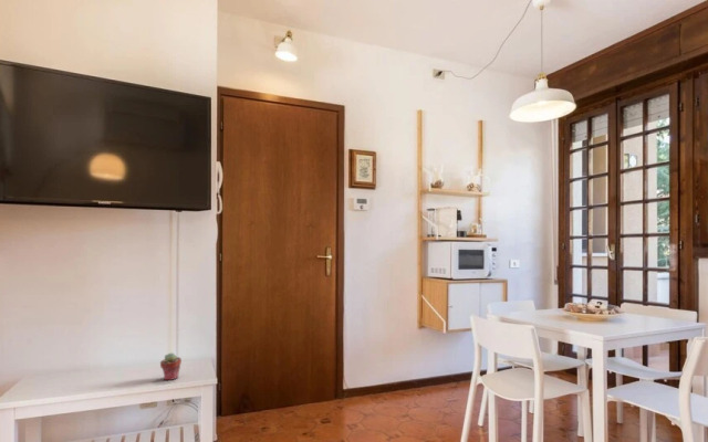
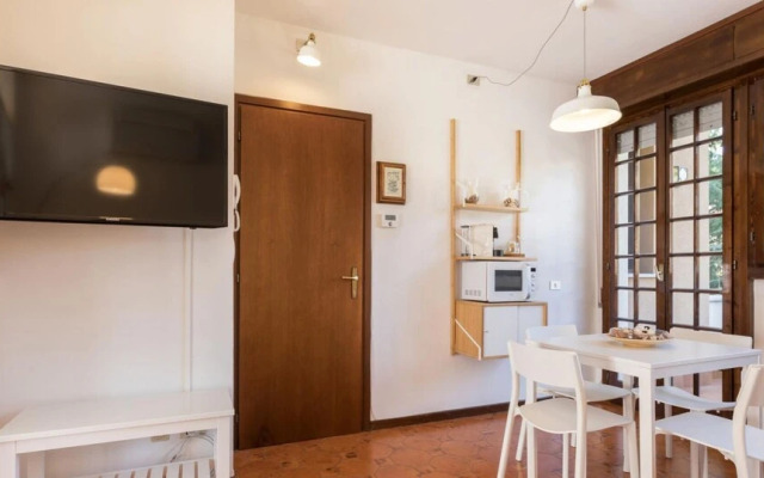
- potted succulent [159,352,183,381]
